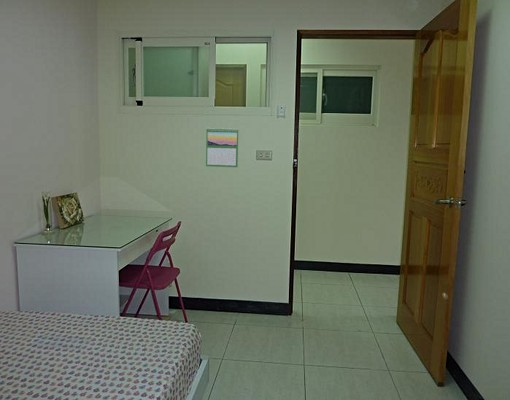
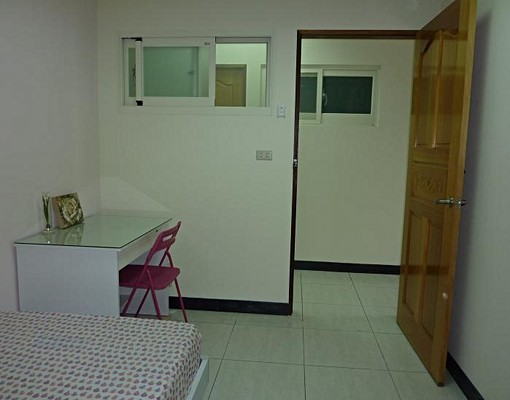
- calendar [205,127,239,168]
